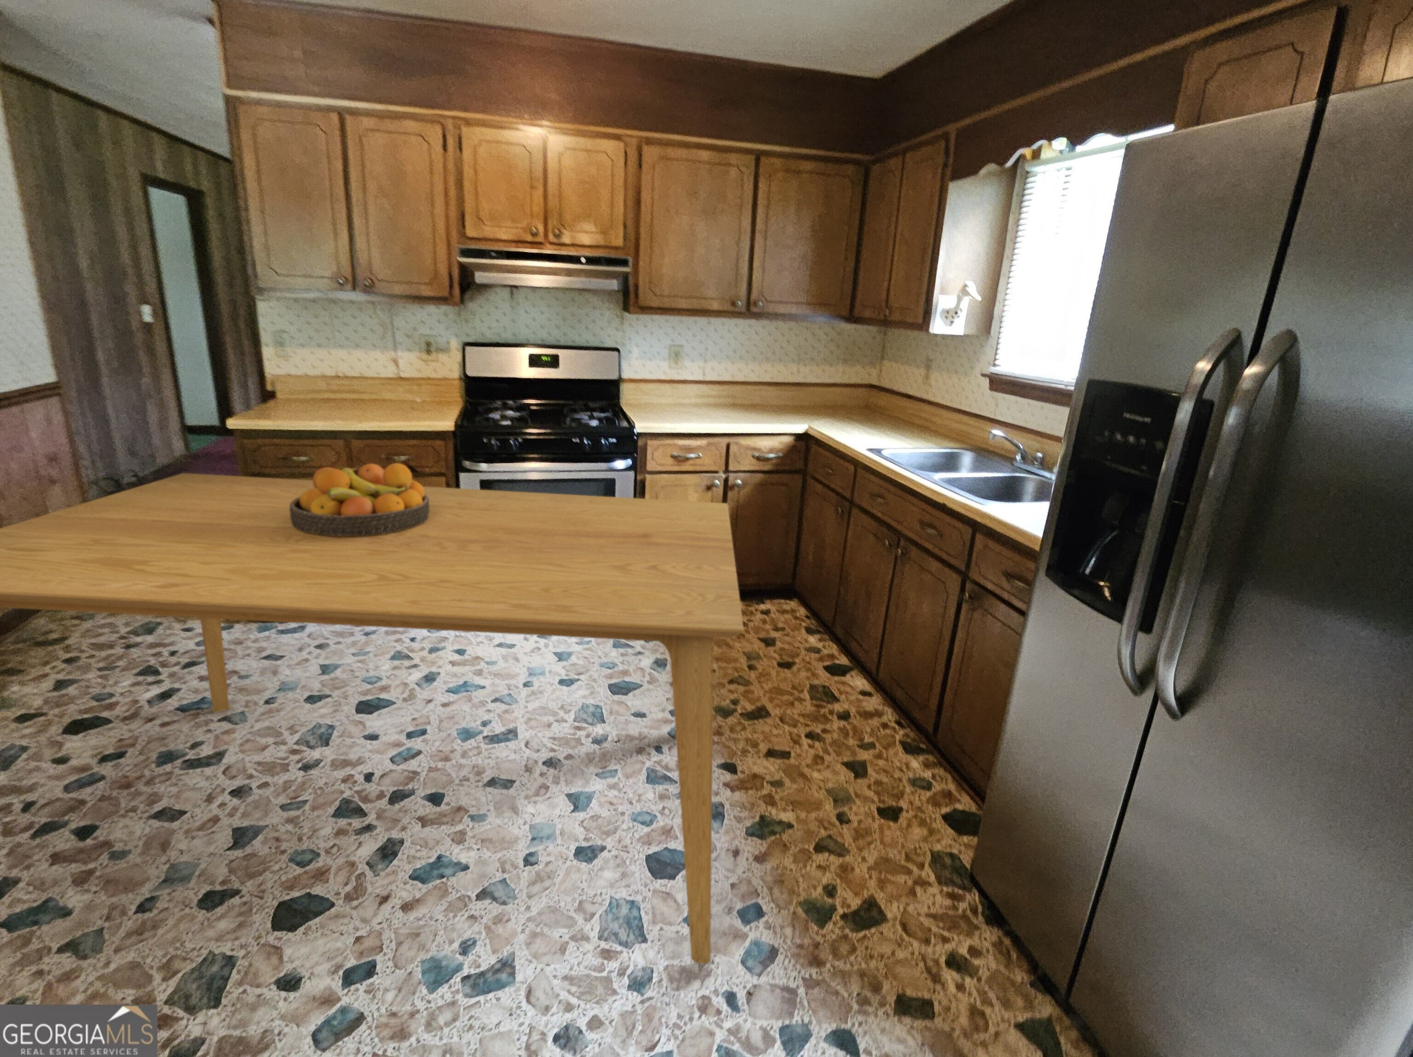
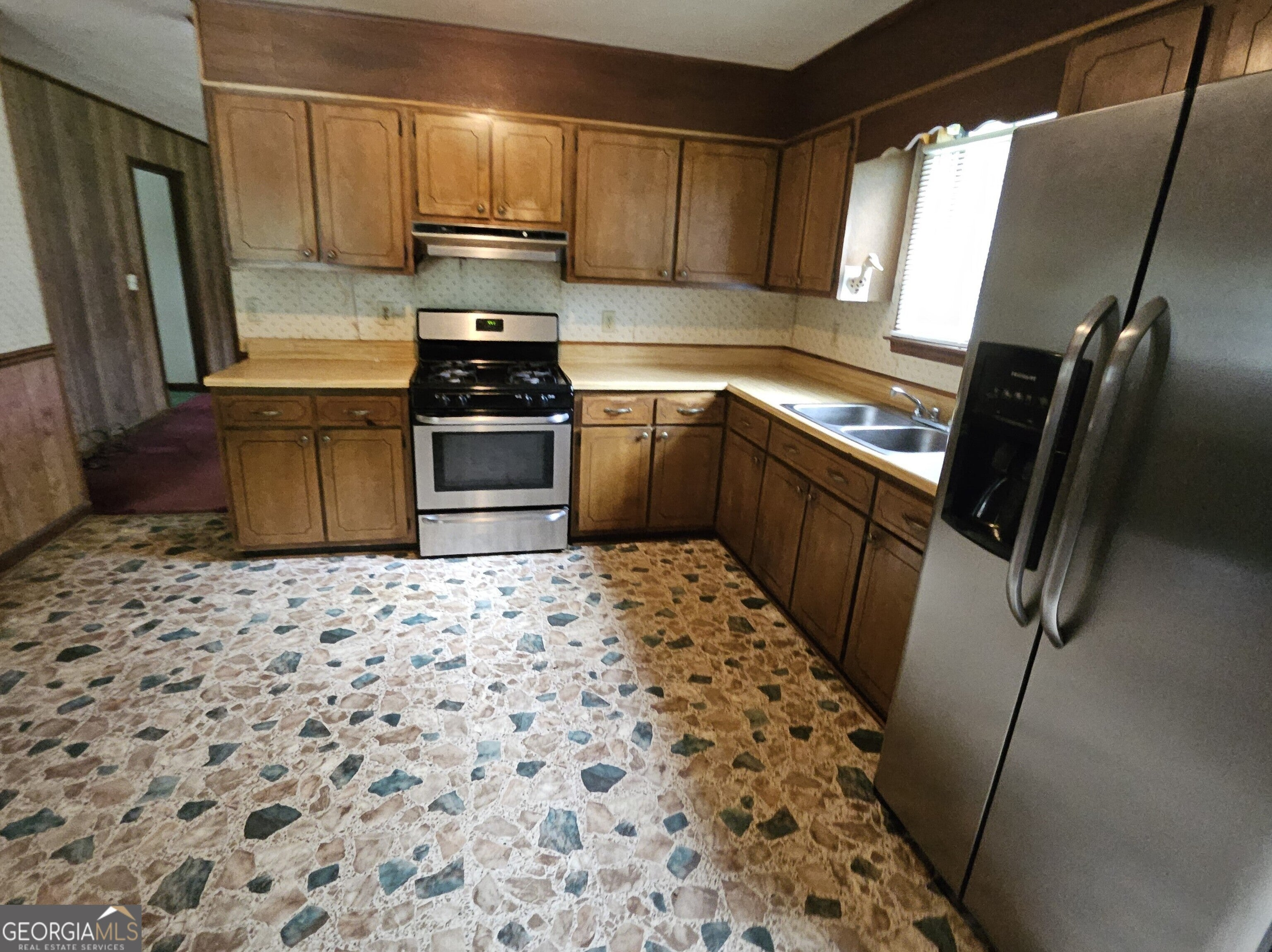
- fruit bowl [290,463,430,537]
- dining table [0,473,744,965]
